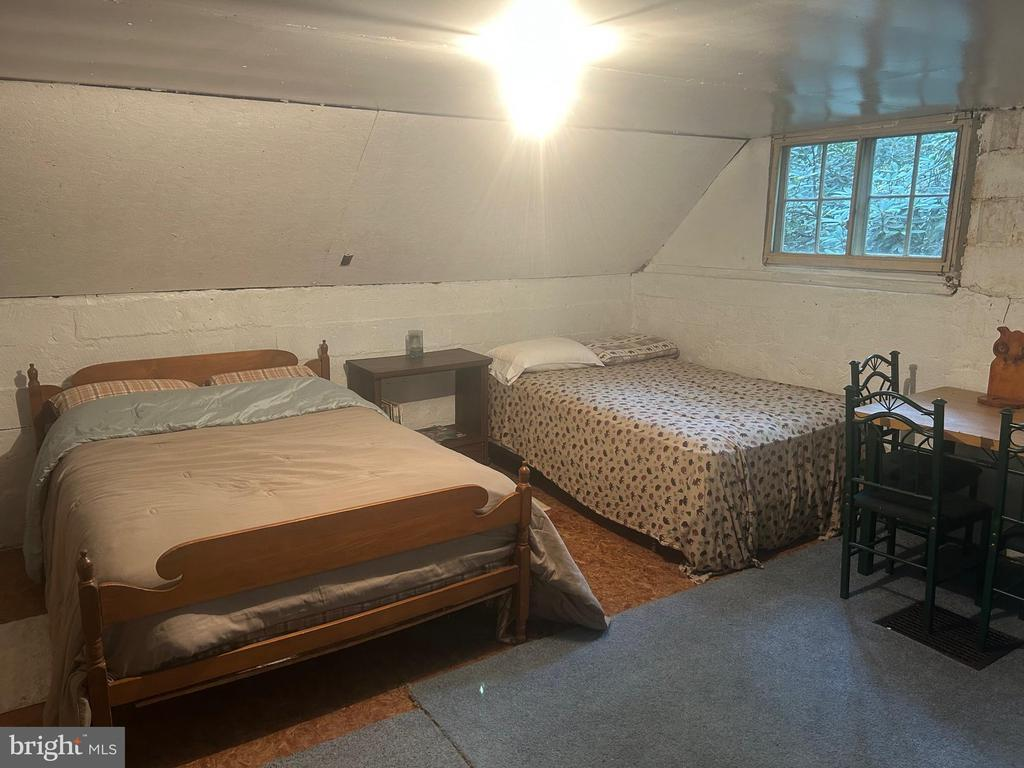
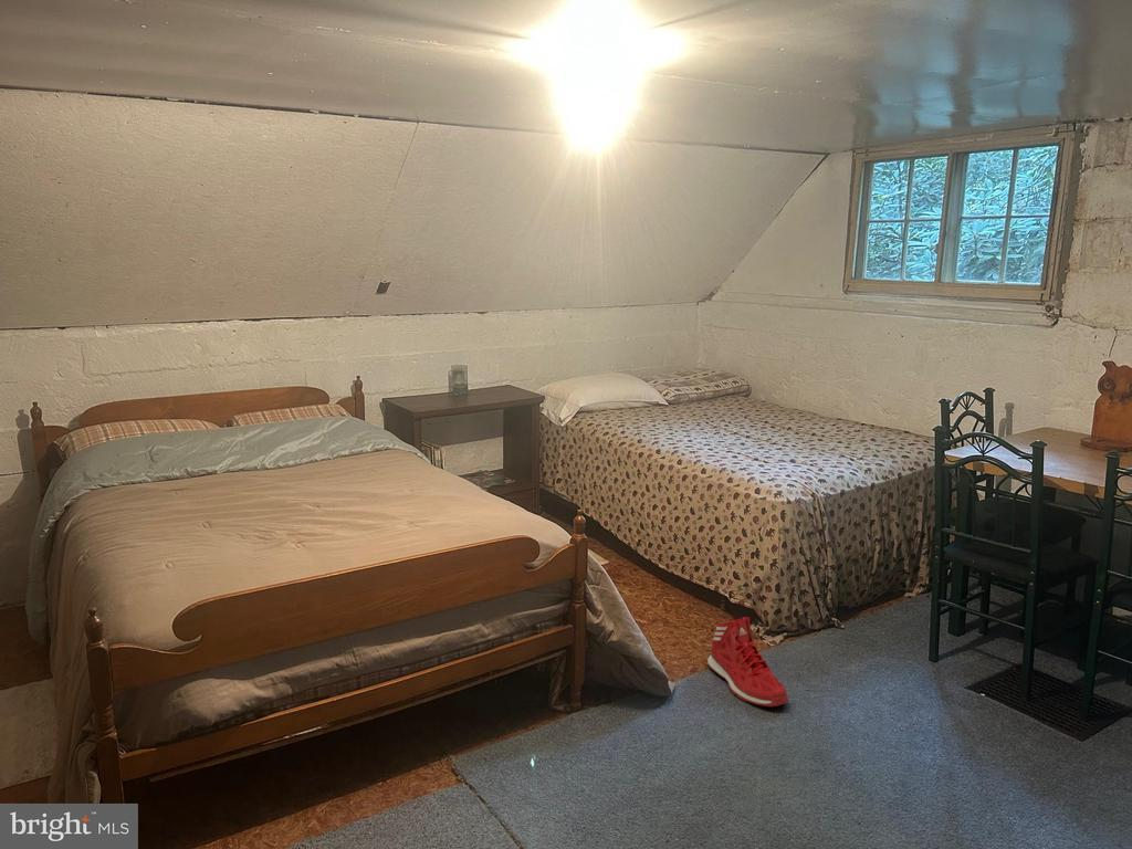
+ sneaker [706,616,789,708]
